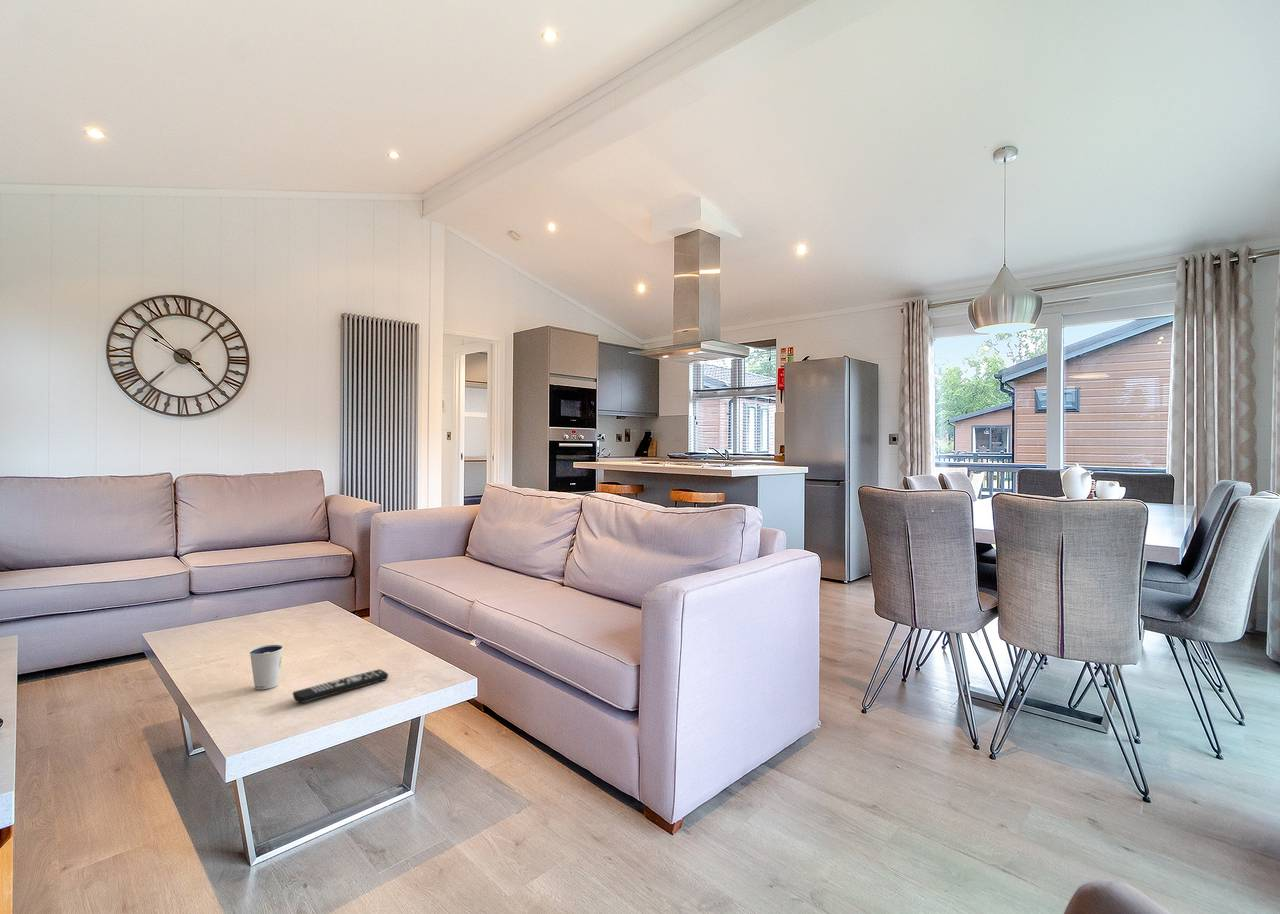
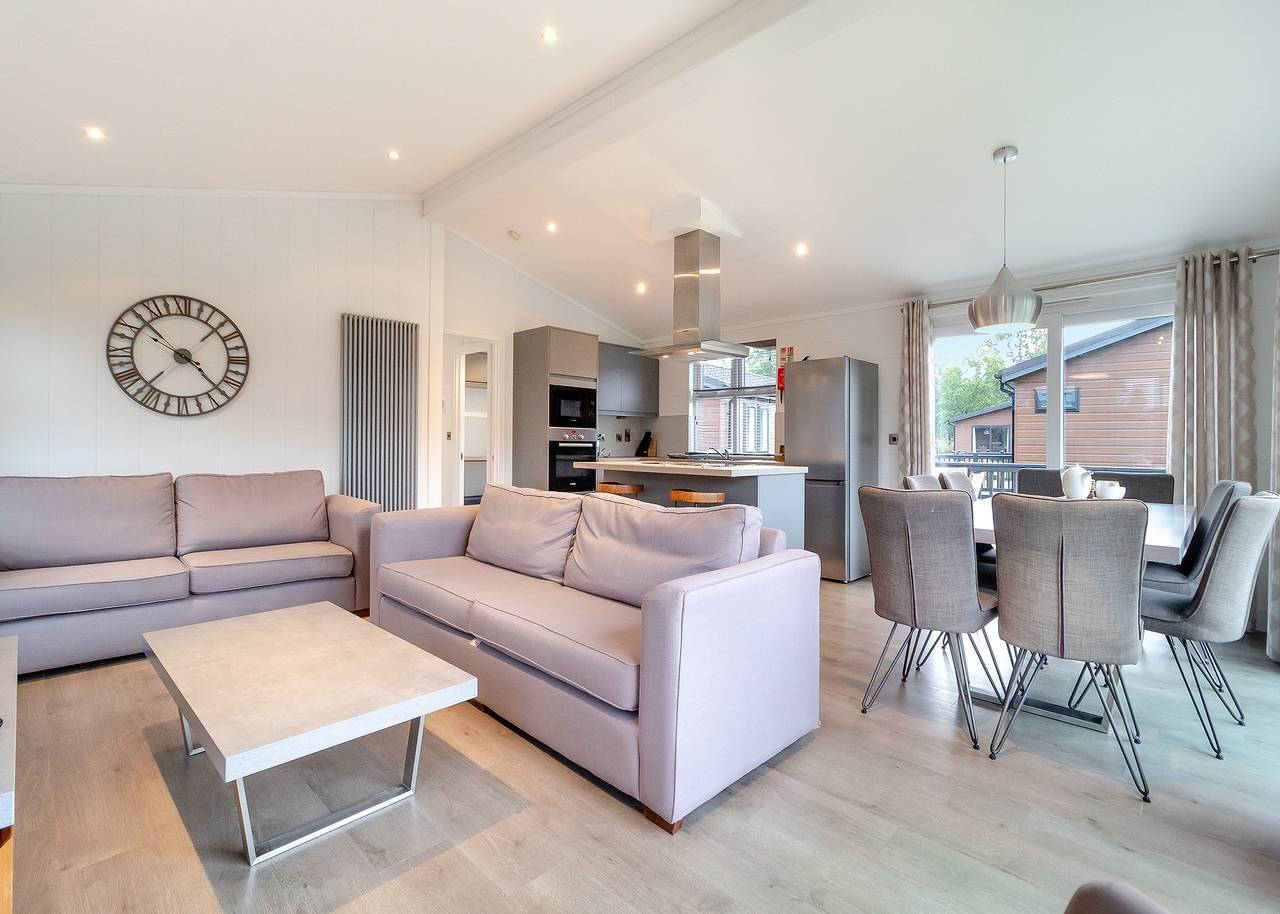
- remote control [292,668,389,704]
- dixie cup [248,644,284,690]
